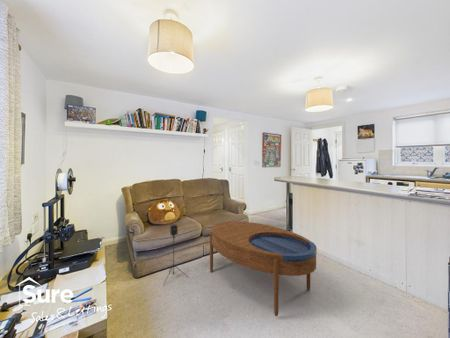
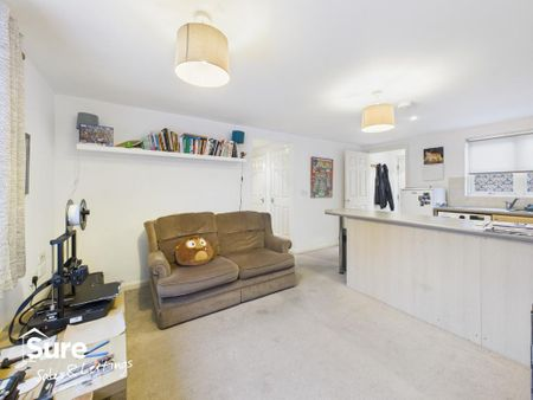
- coffee table [209,220,318,317]
- speaker [162,223,189,286]
